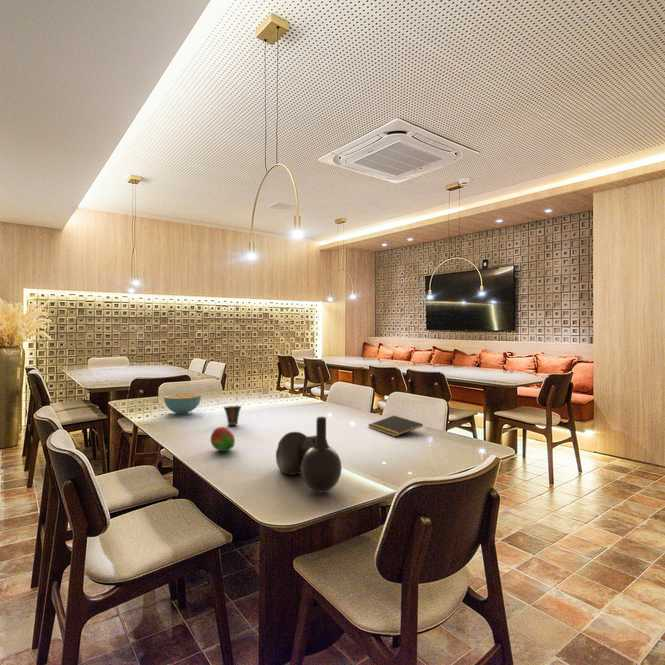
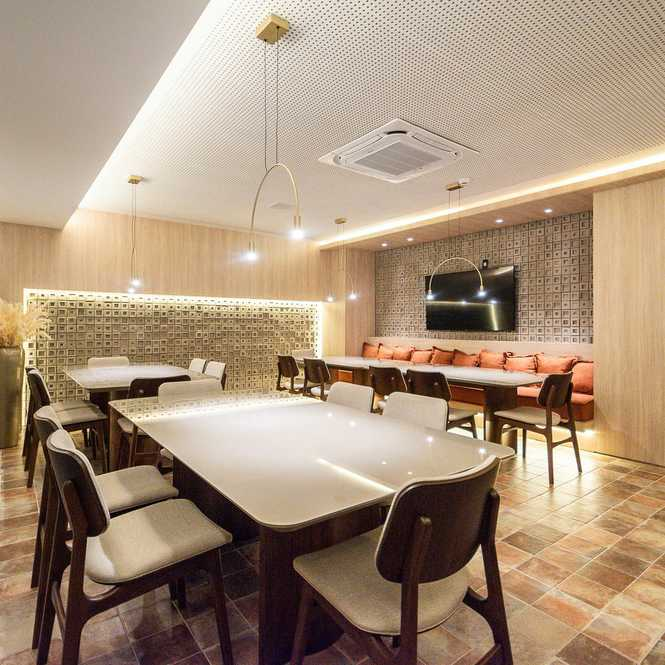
- decorative vase [275,416,343,493]
- cereal bowl [163,393,202,415]
- cup [223,405,242,426]
- notepad [367,415,424,438]
- fruit [210,426,236,452]
